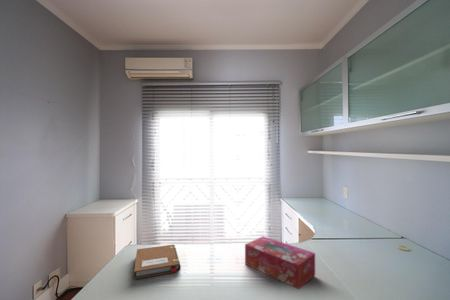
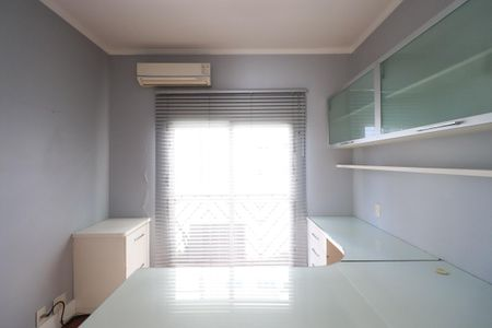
- notebook [133,244,182,280]
- tissue box [244,235,316,290]
